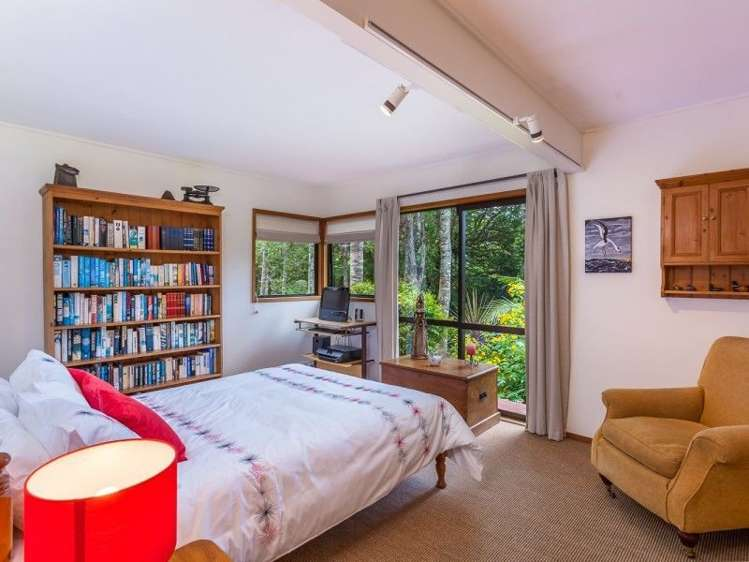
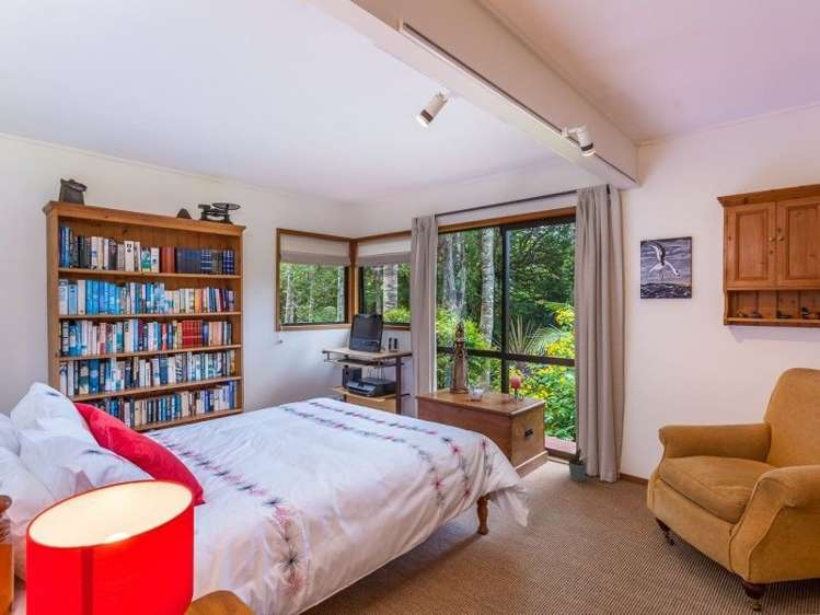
+ potted plant [564,448,590,483]
